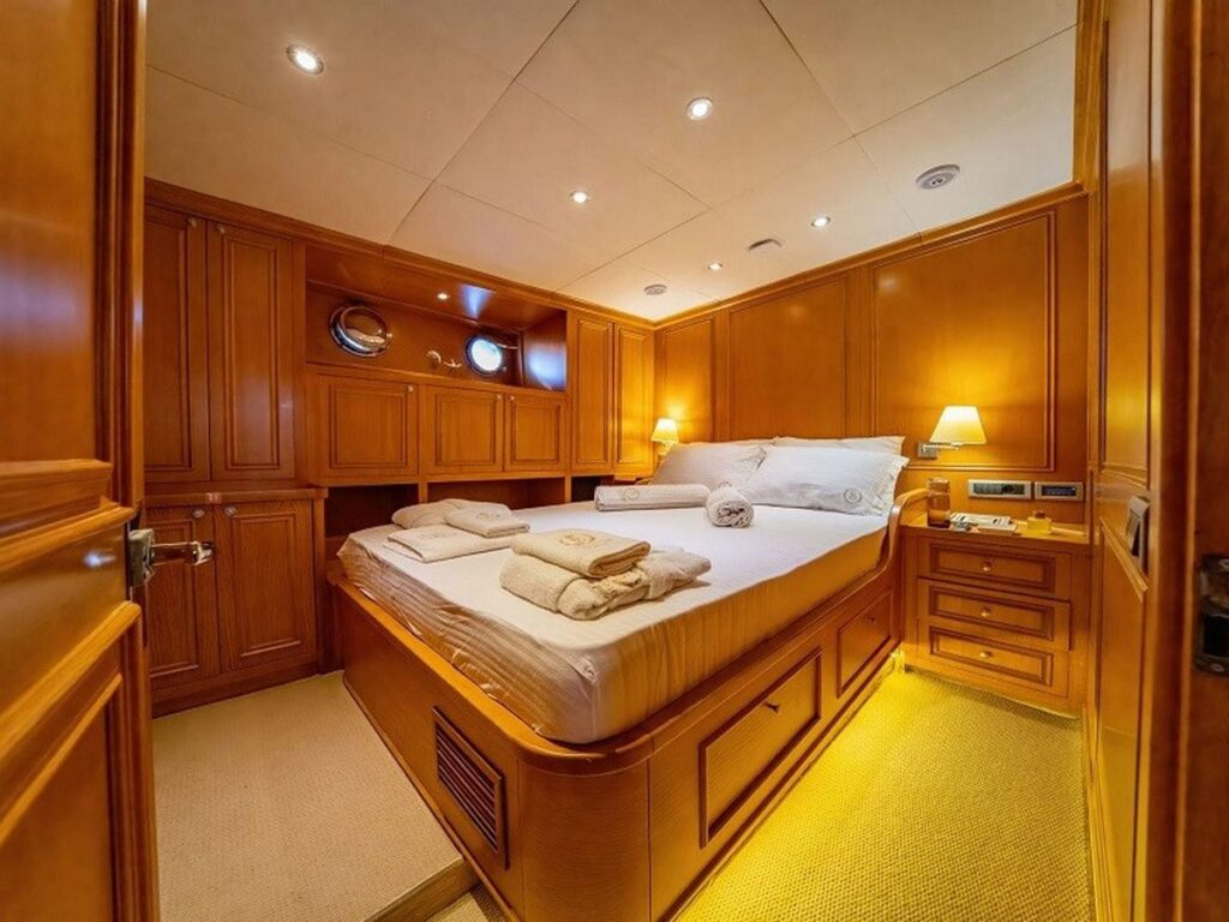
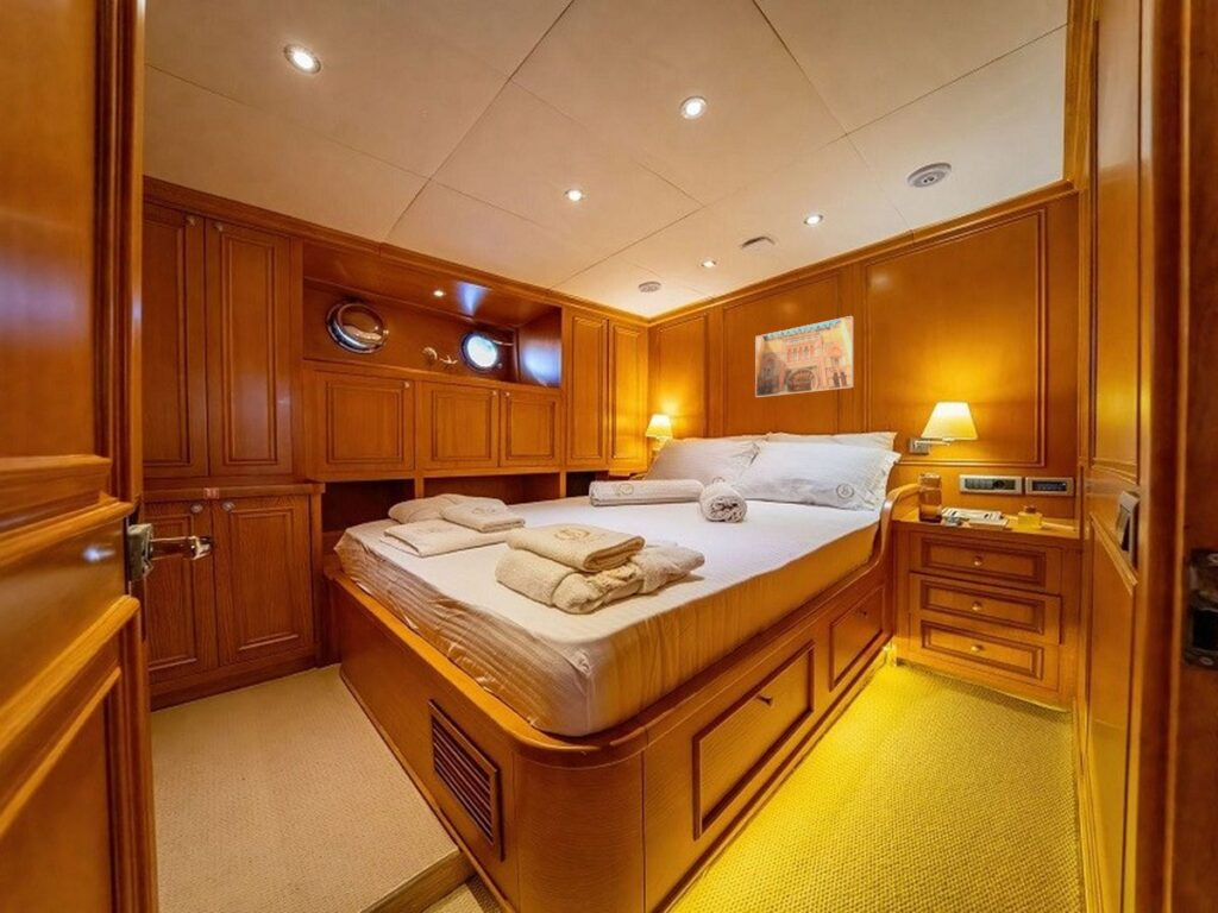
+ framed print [754,315,855,398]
